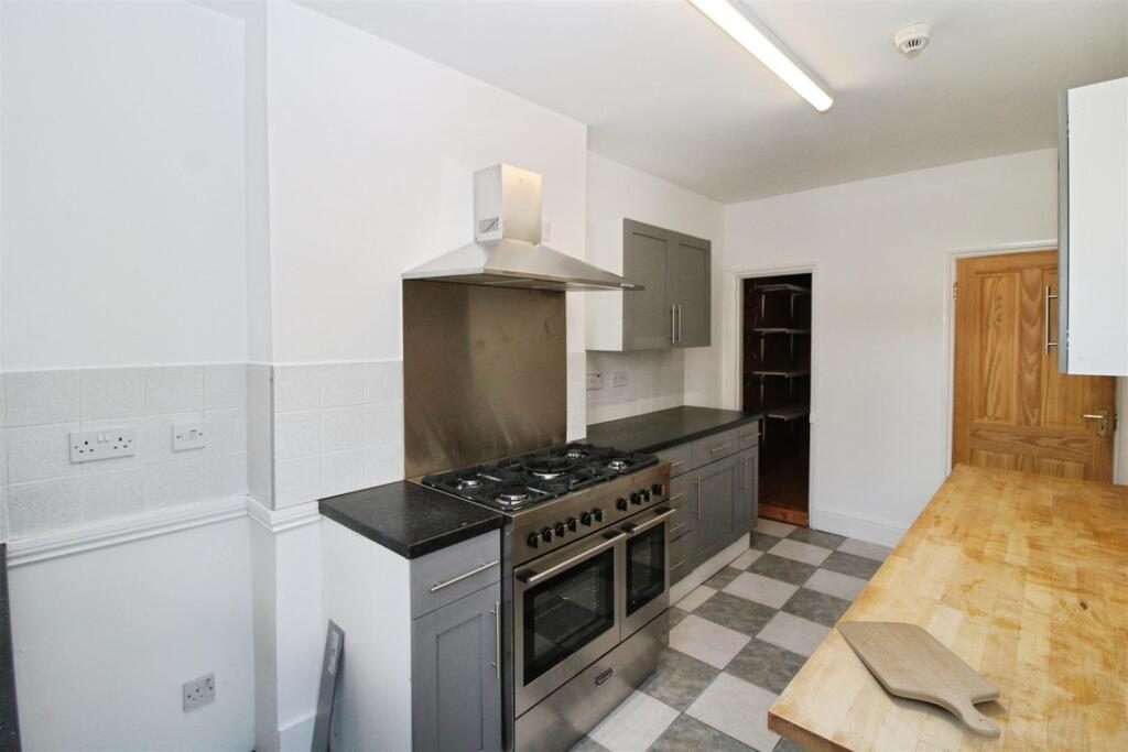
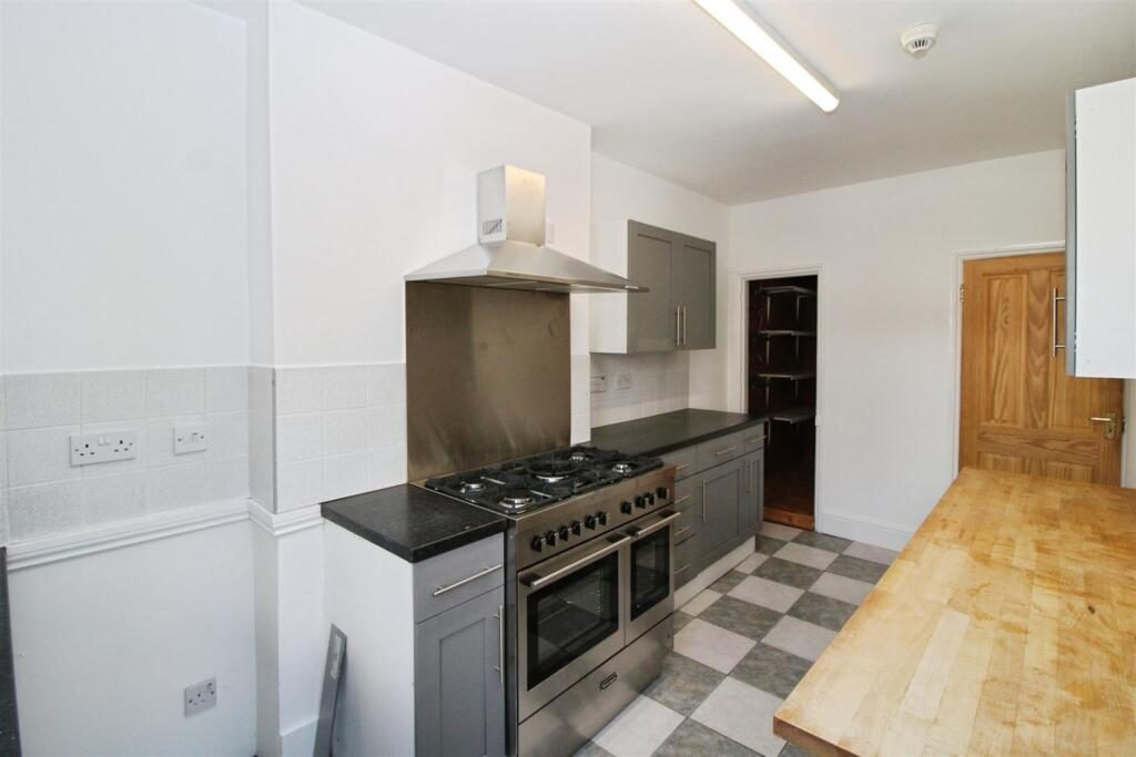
- chopping board [834,620,1001,743]
